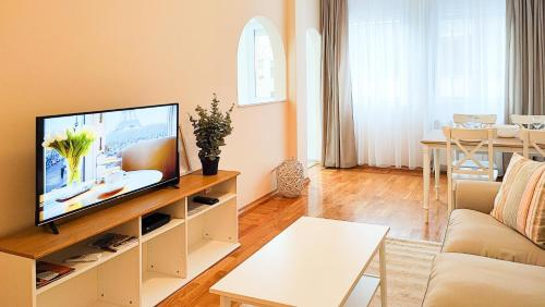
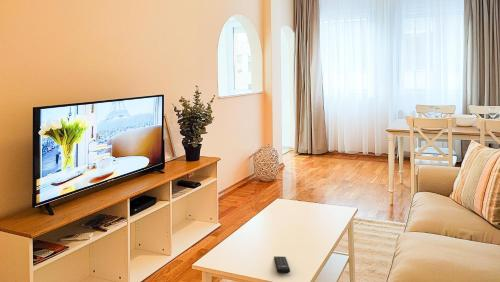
+ remote control [273,255,291,274]
